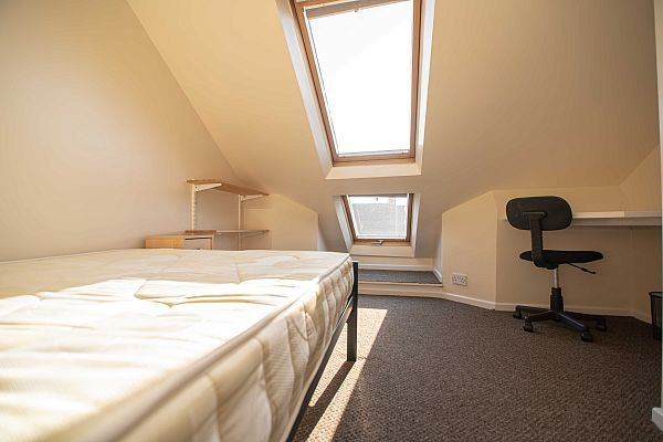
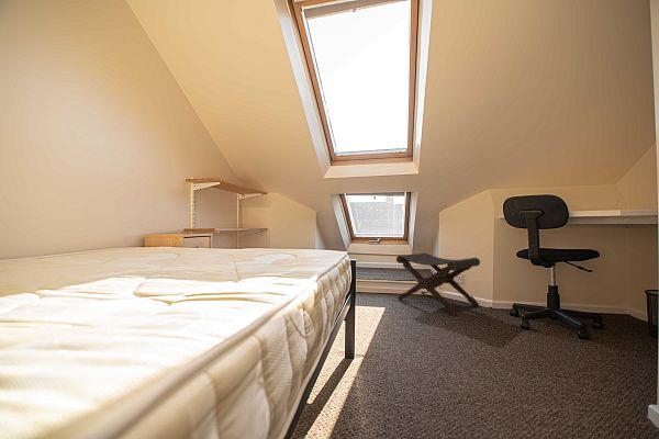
+ footstool [395,251,481,316]
